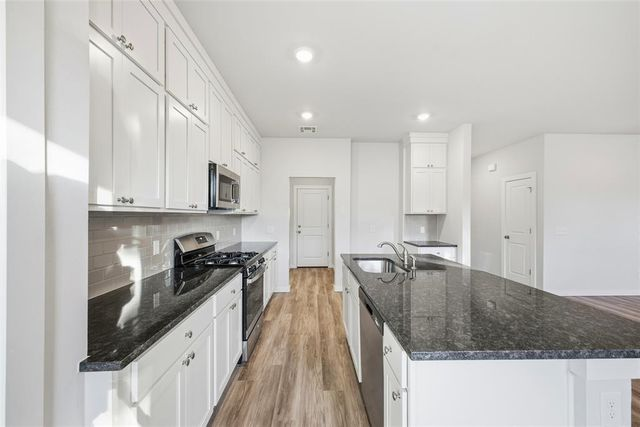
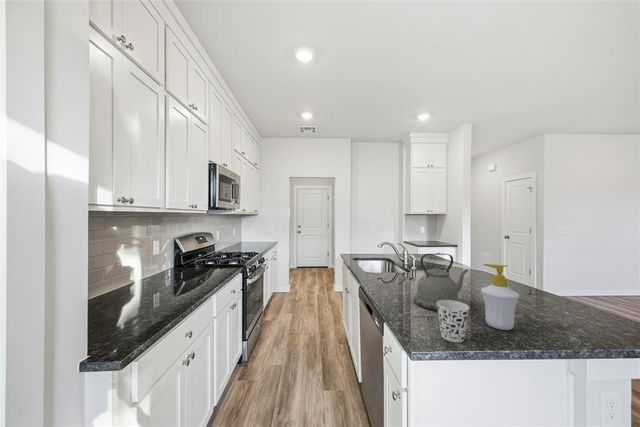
+ kettle [412,253,469,312]
+ cup [437,300,470,343]
+ soap bottle [480,263,520,331]
